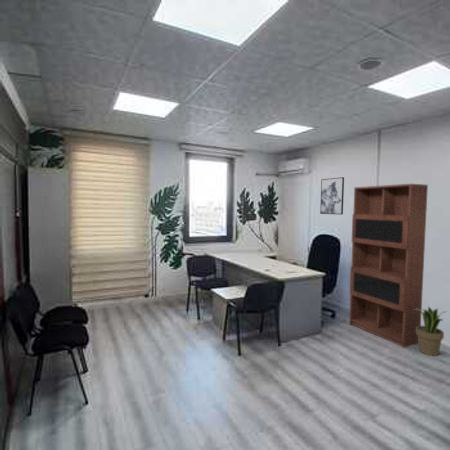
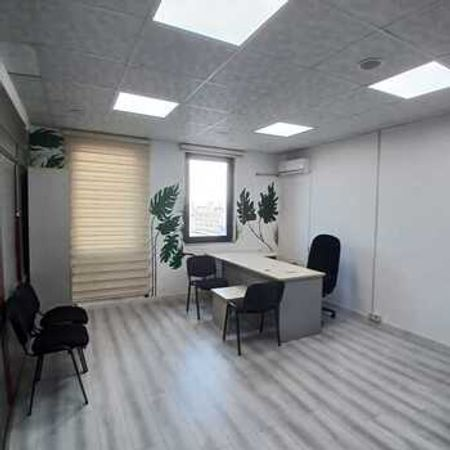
- potted plant [414,306,448,357]
- bookcase [348,183,429,349]
- wall art [319,176,345,216]
